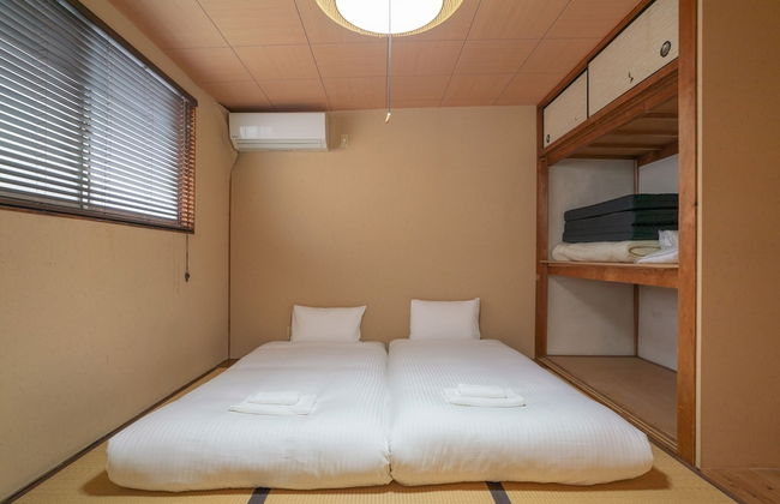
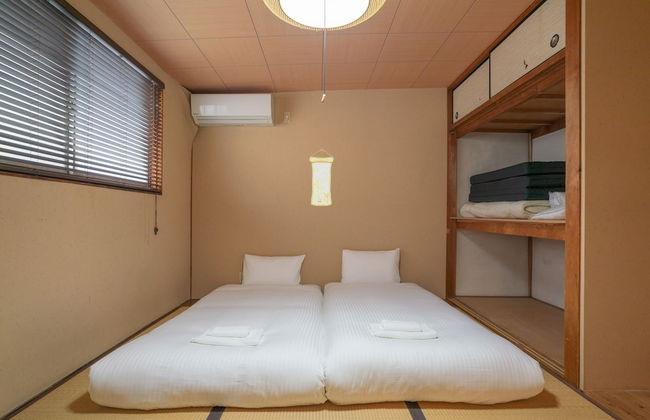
+ wall scroll [309,148,335,207]
